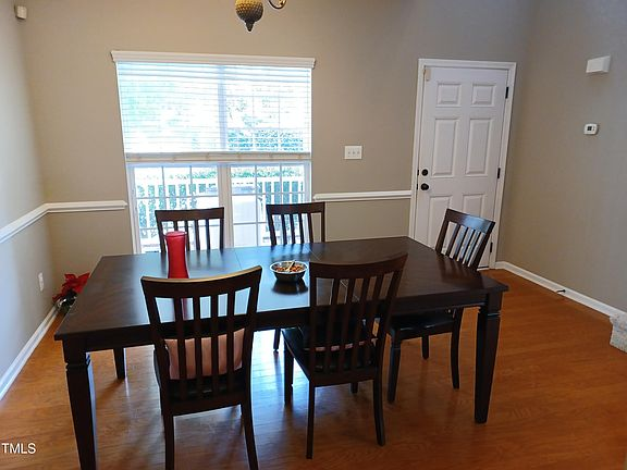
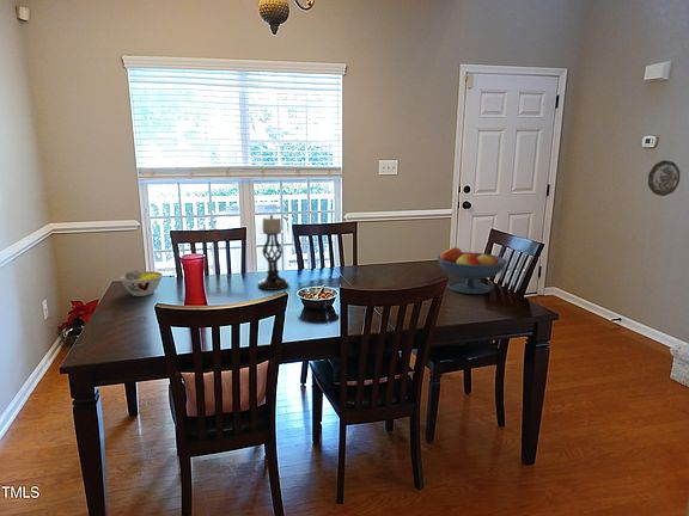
+ candle holder [256,214,289,291]
+ decorative plate [647,159,681,197]
+ fruit bowl [437,246,507,295]
+ bowl [118,269,164,297]
